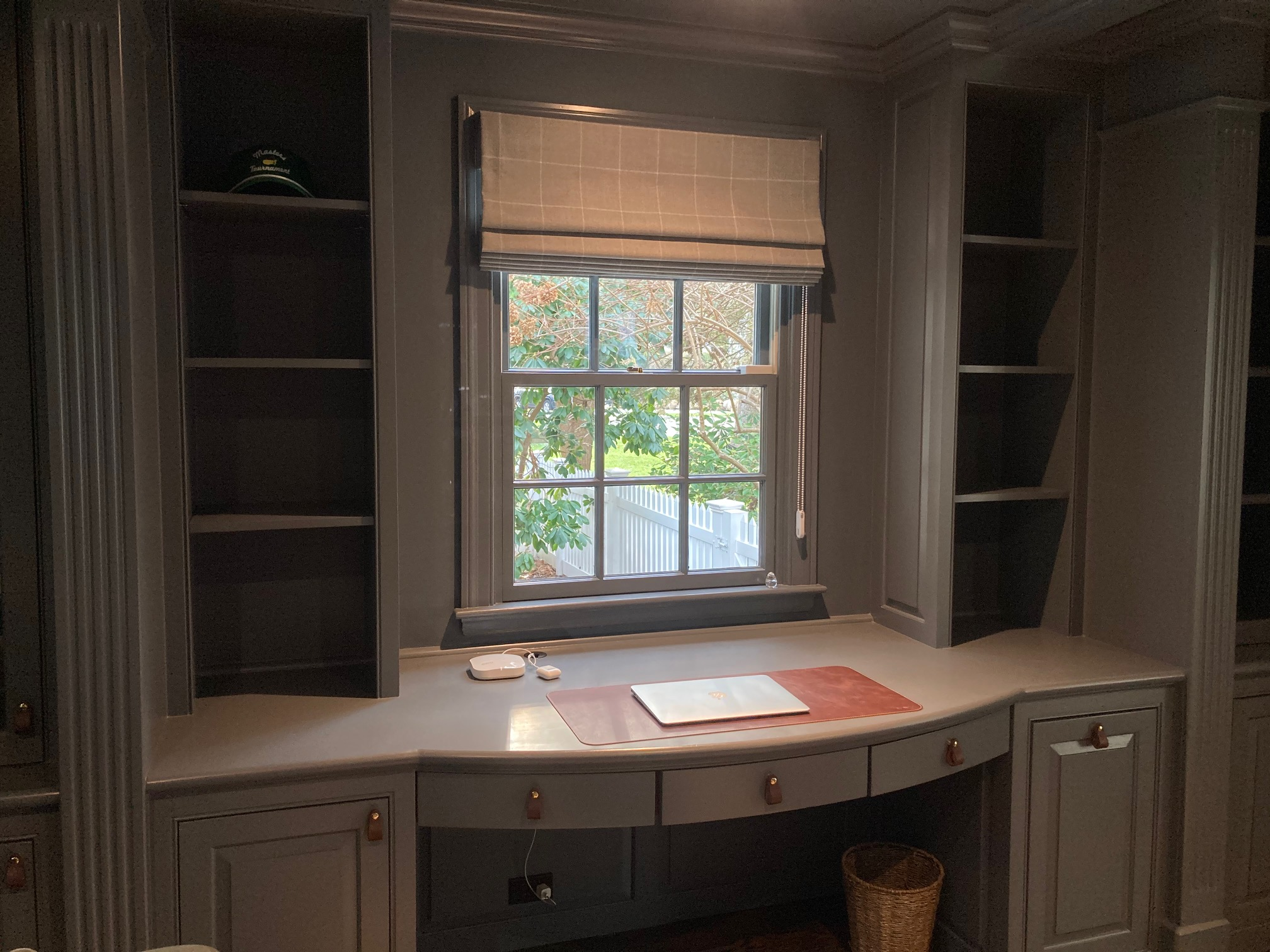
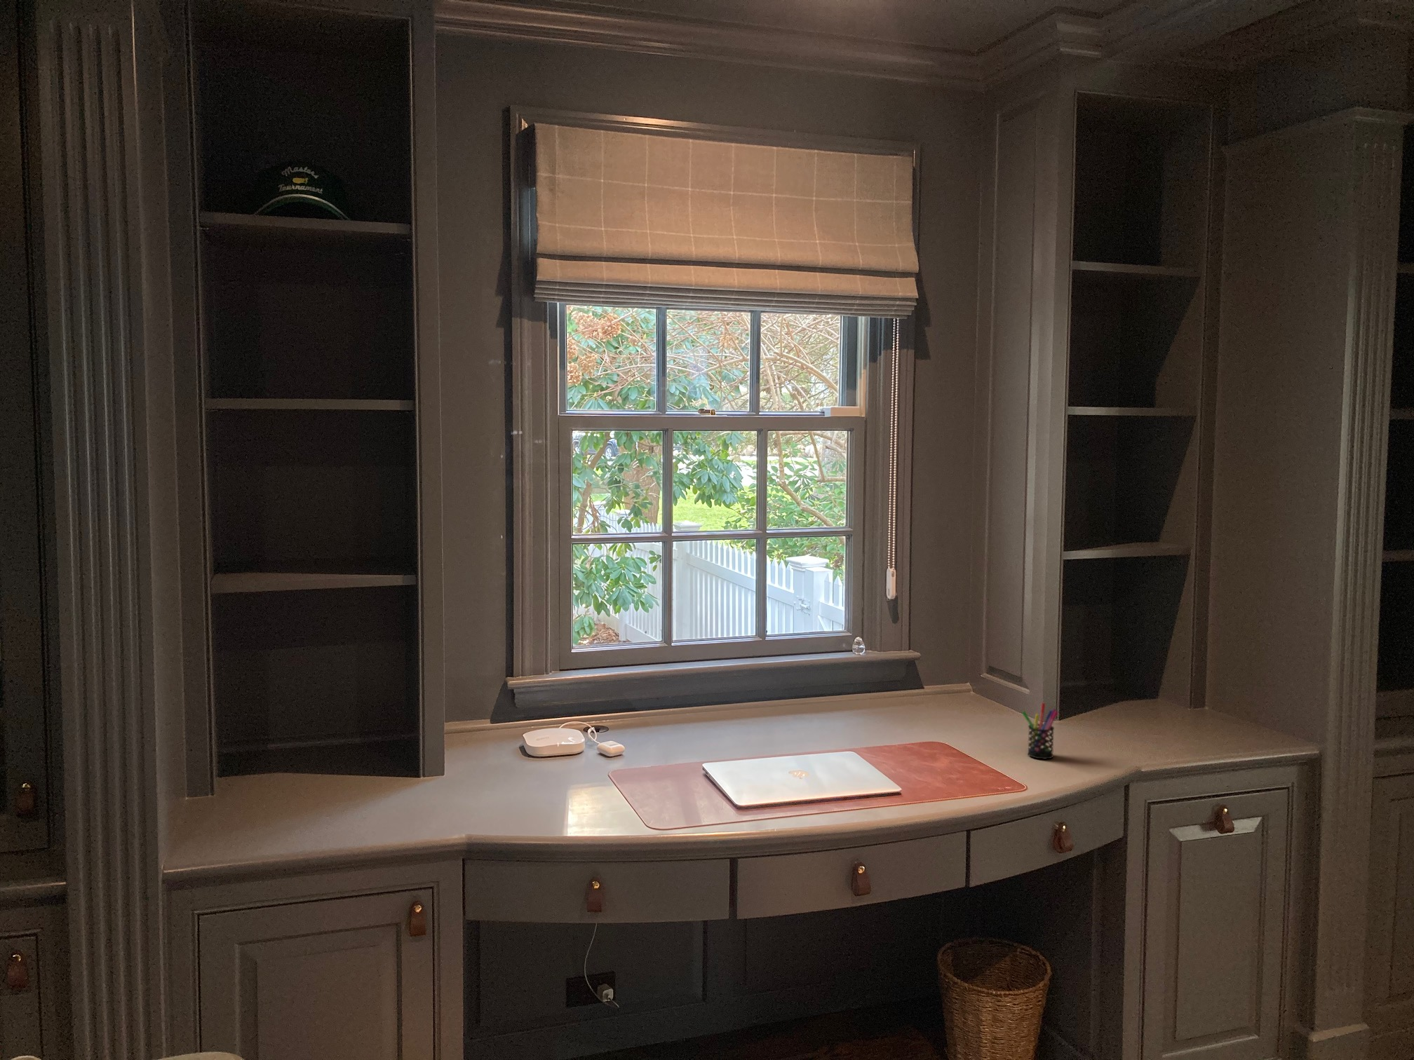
+ pen holder [1021,703,1059,760]
